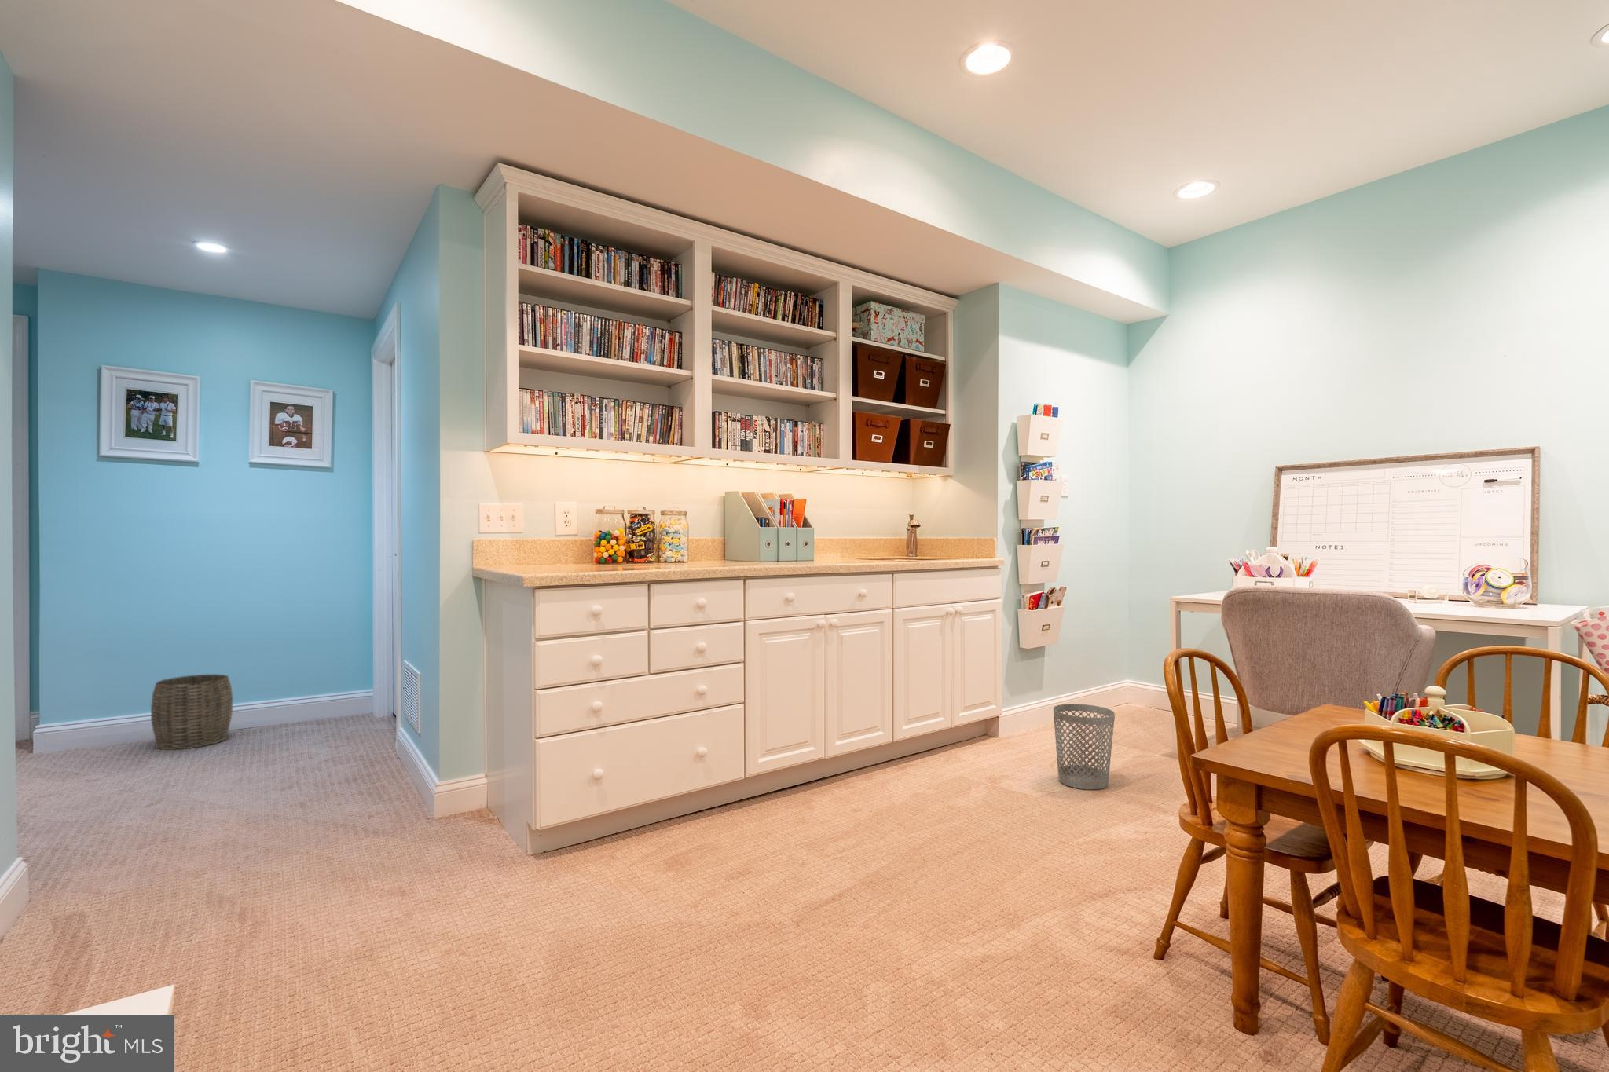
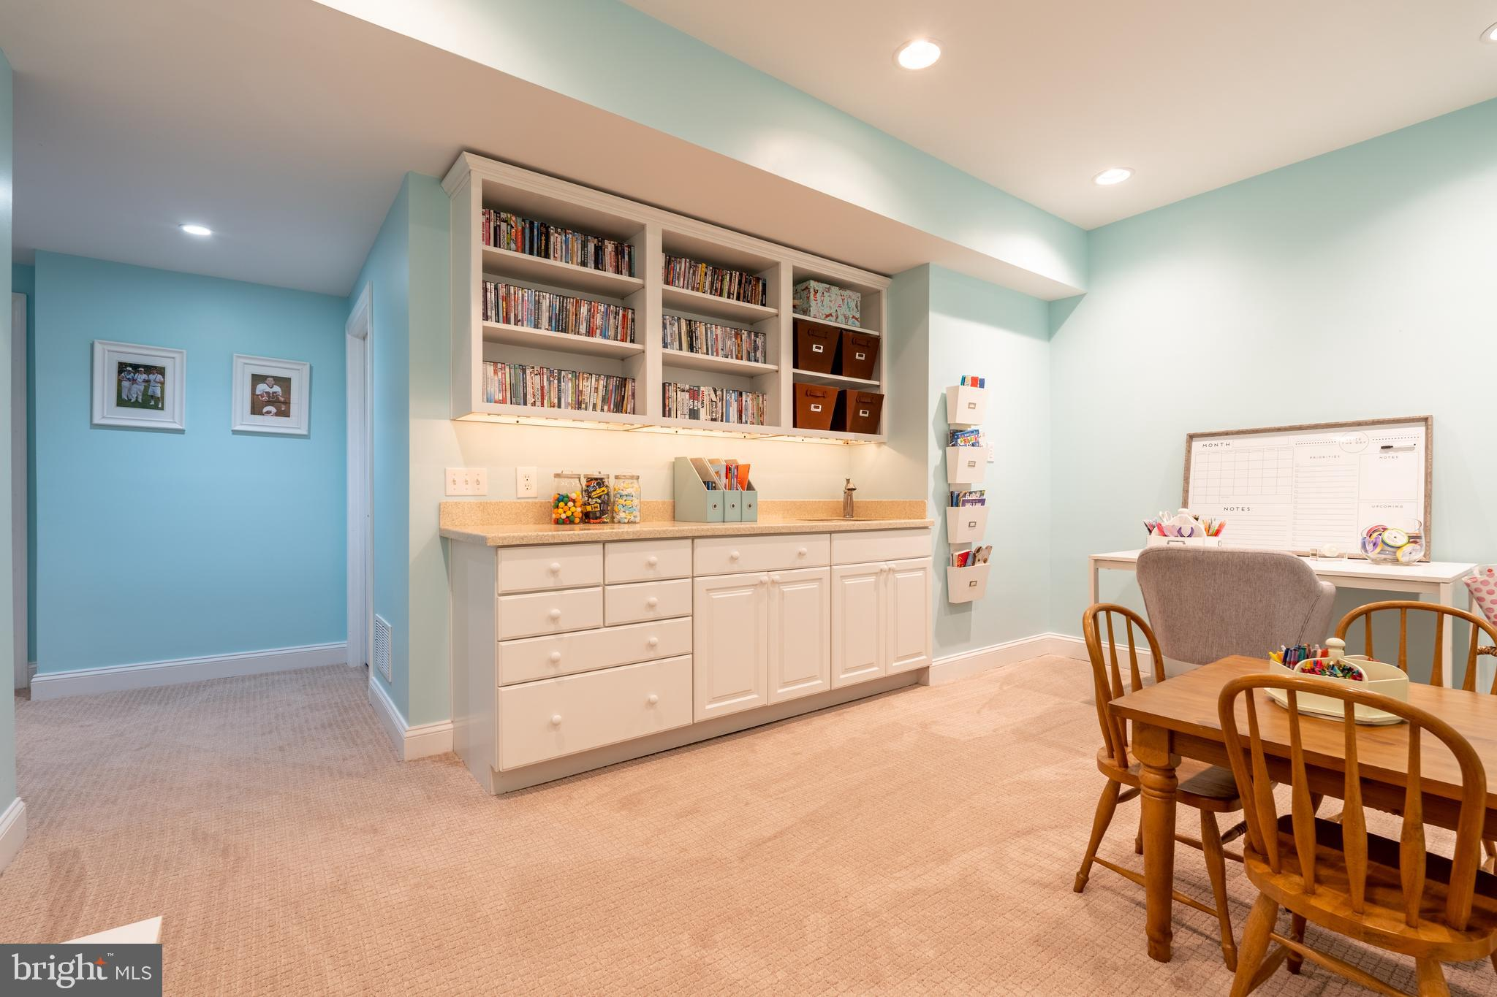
- wastebasket [1053,702,1116,790]
- woven basket [150,674,233,751]
